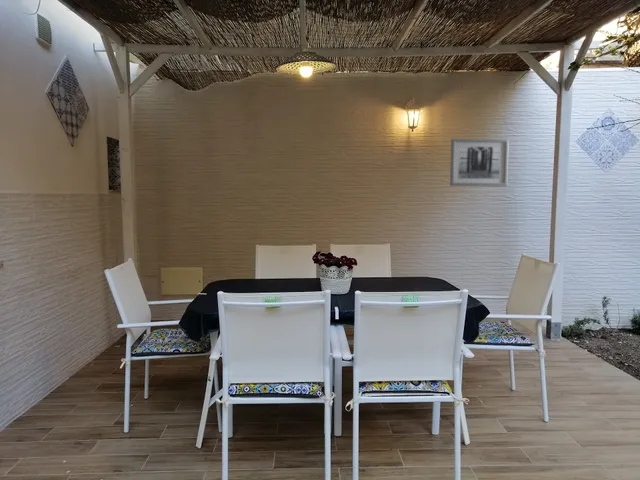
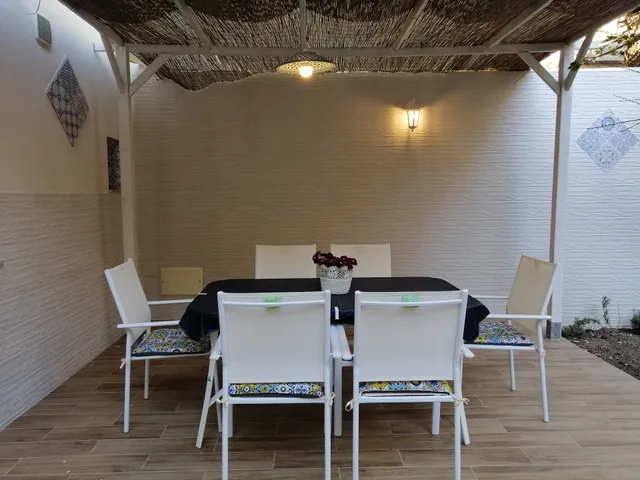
- wall art [449,138,510,187]
